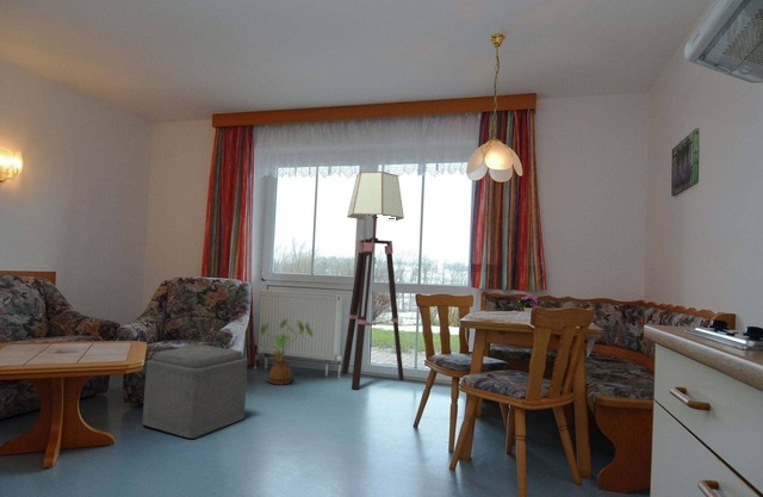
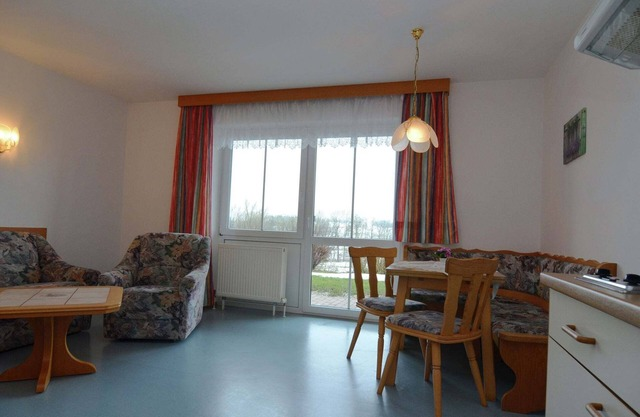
- floor lamp [340,170,405,391]
- ottoman [142,343,249,440]
- house plant [258,317,314,386]
